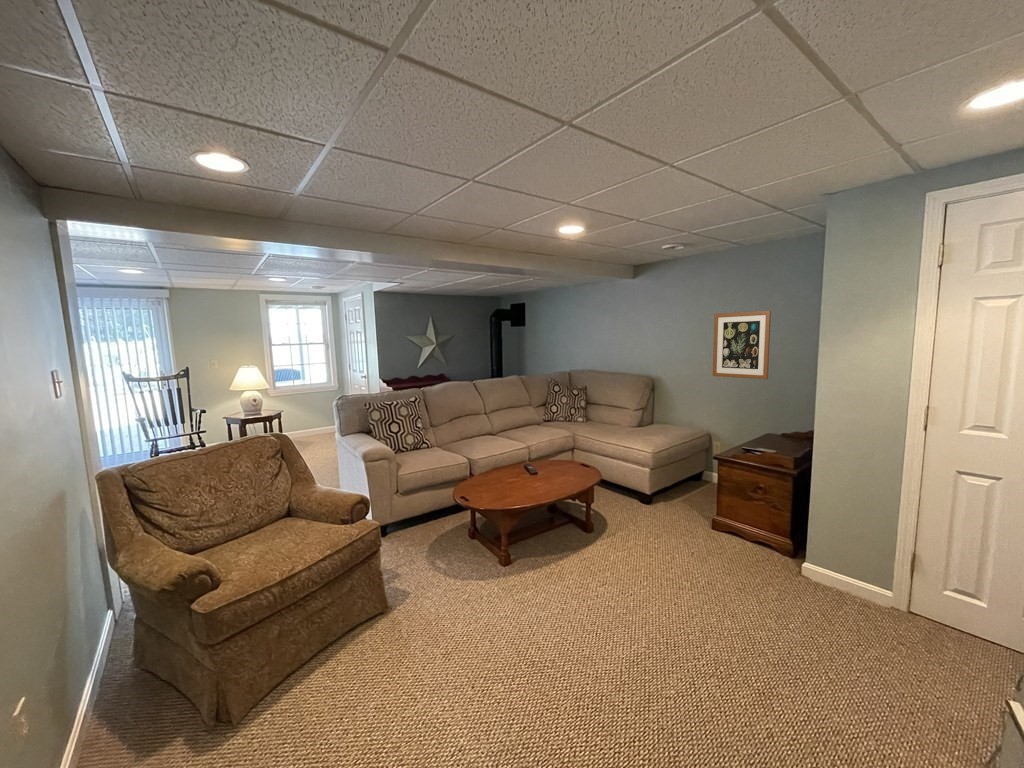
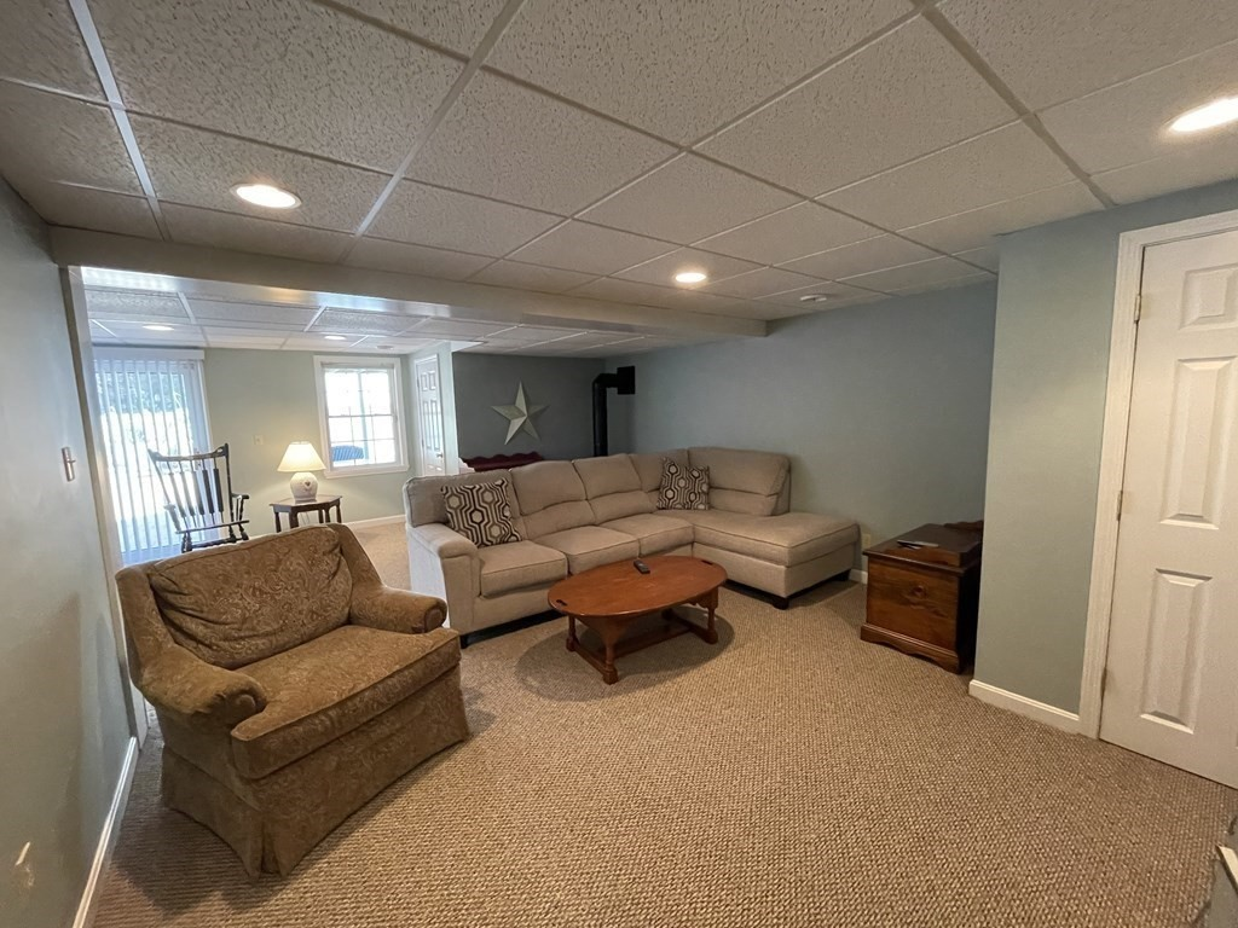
- wall art [712,310,772,380]
